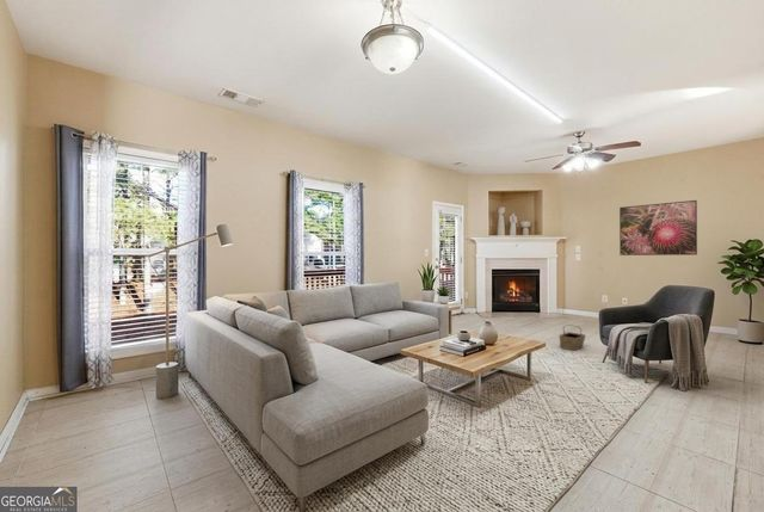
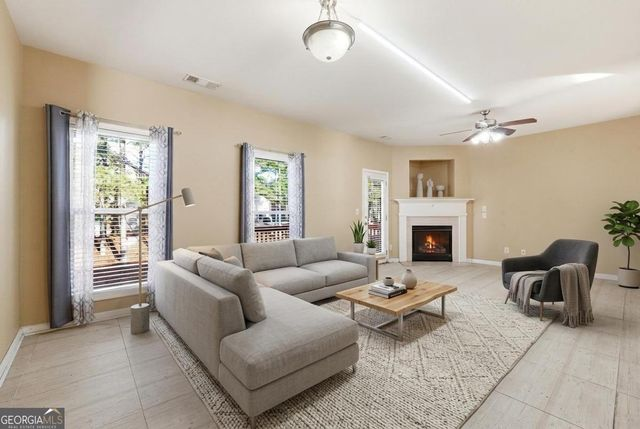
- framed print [618,199,698,257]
- basket [557,323,587,352]
